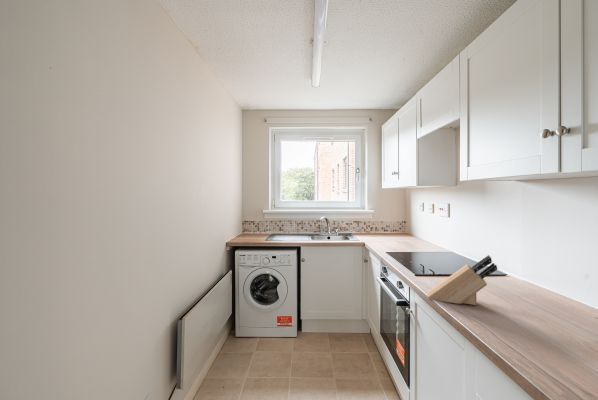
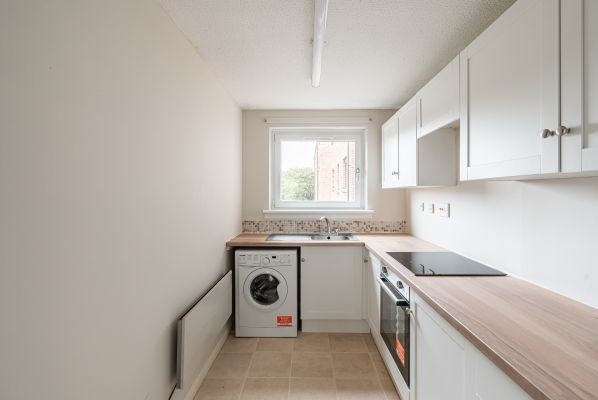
- knife block [427,254,498,306]
